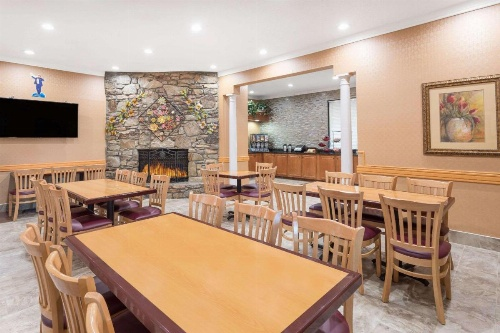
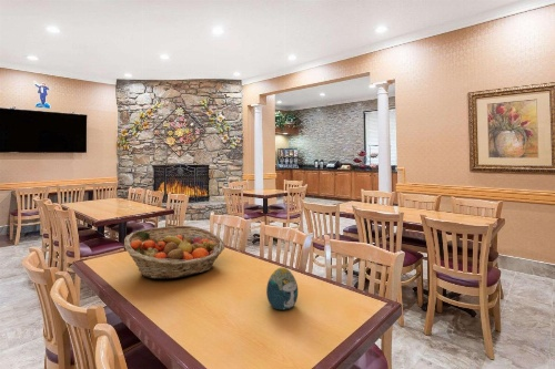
+ decorative egg [265,266,299,311]
+ fruit basket [123,225,225,280]
